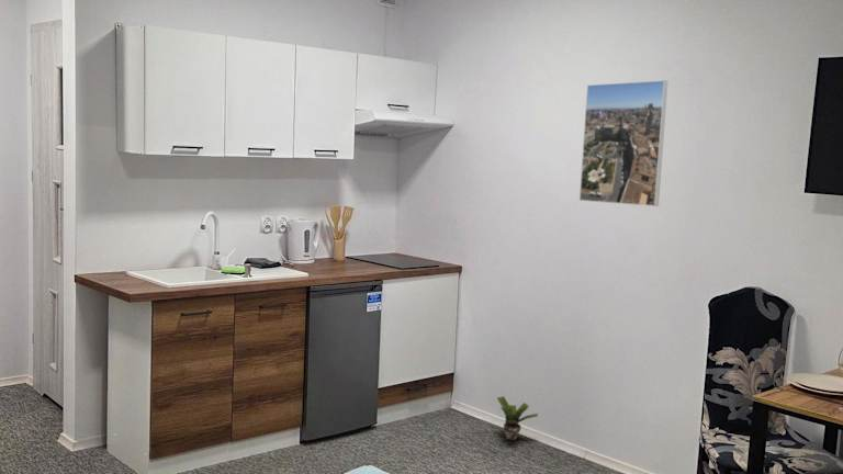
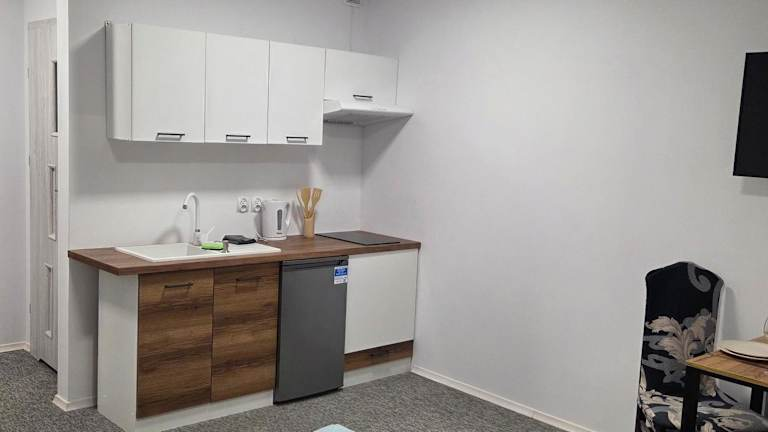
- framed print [578,79,668,207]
- potted plant [496,395,539,441]
